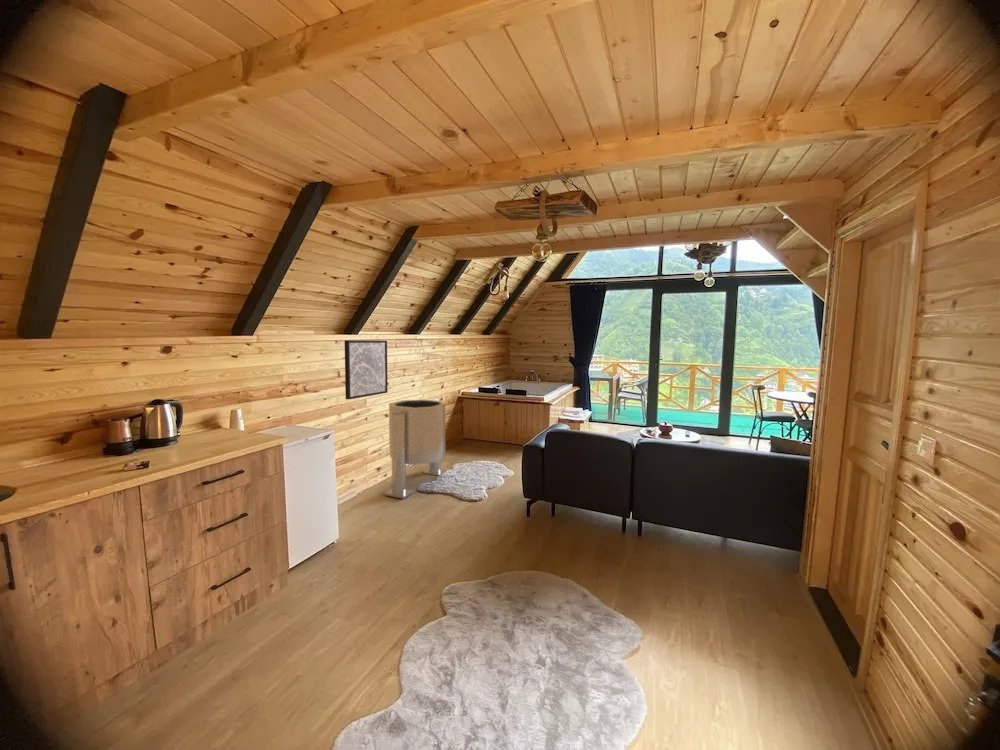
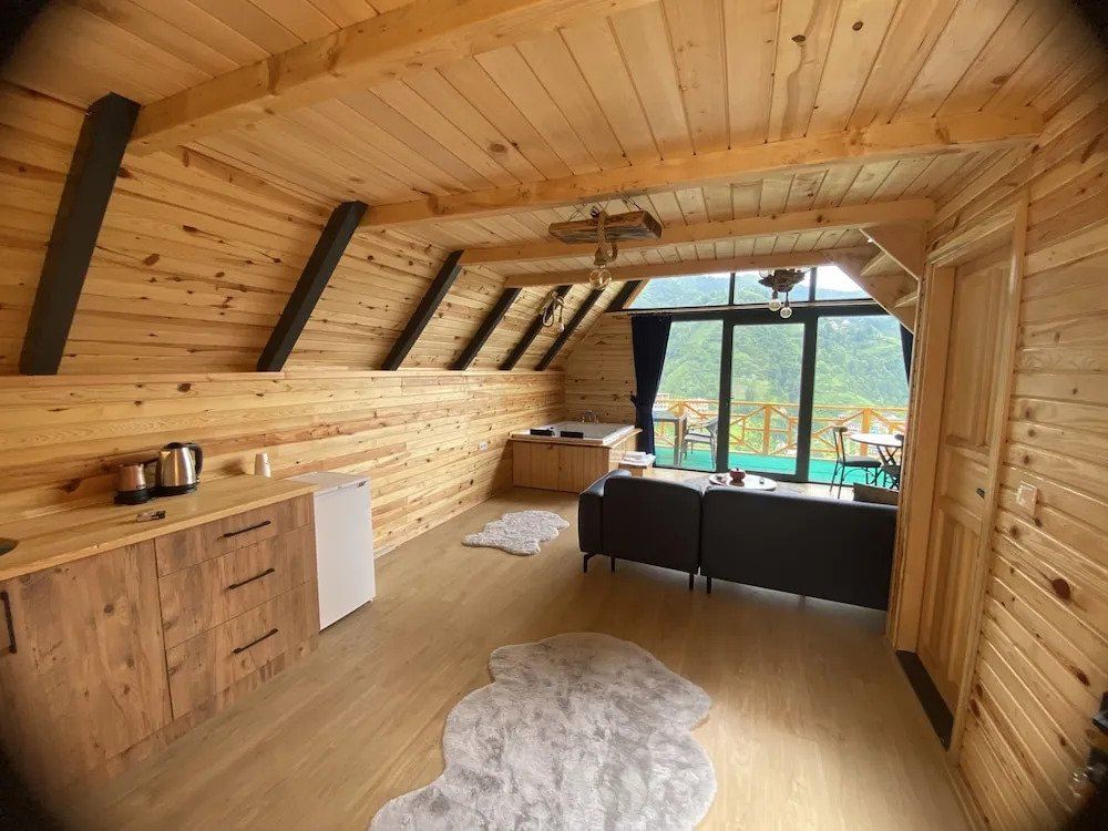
- trash can [383,399,448,500]
- wall art [344,339,389,400]
